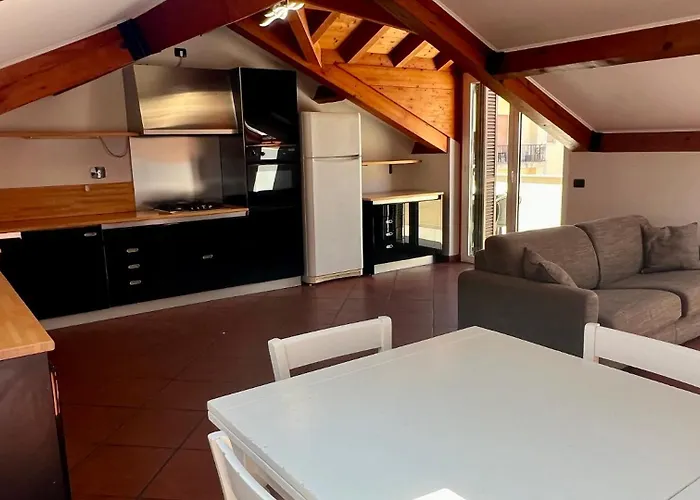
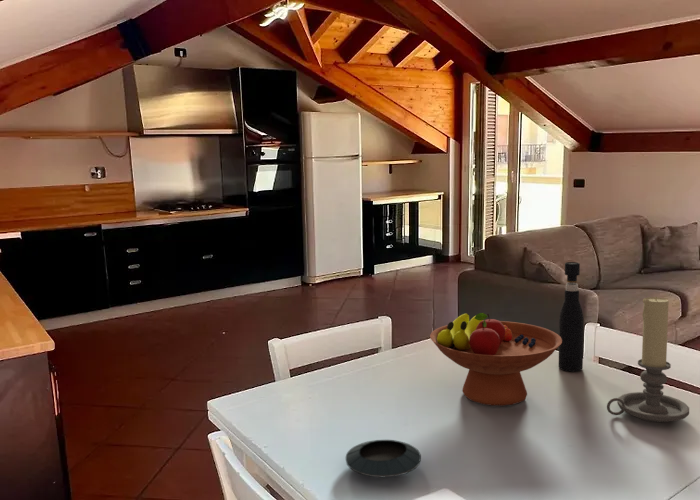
+ pepper grinder [558,261,585,372]
+ saucer [345,439,422,479]
+ candle holder [606,296,690,423]
+ fruit bowl [429,312,562,407]
